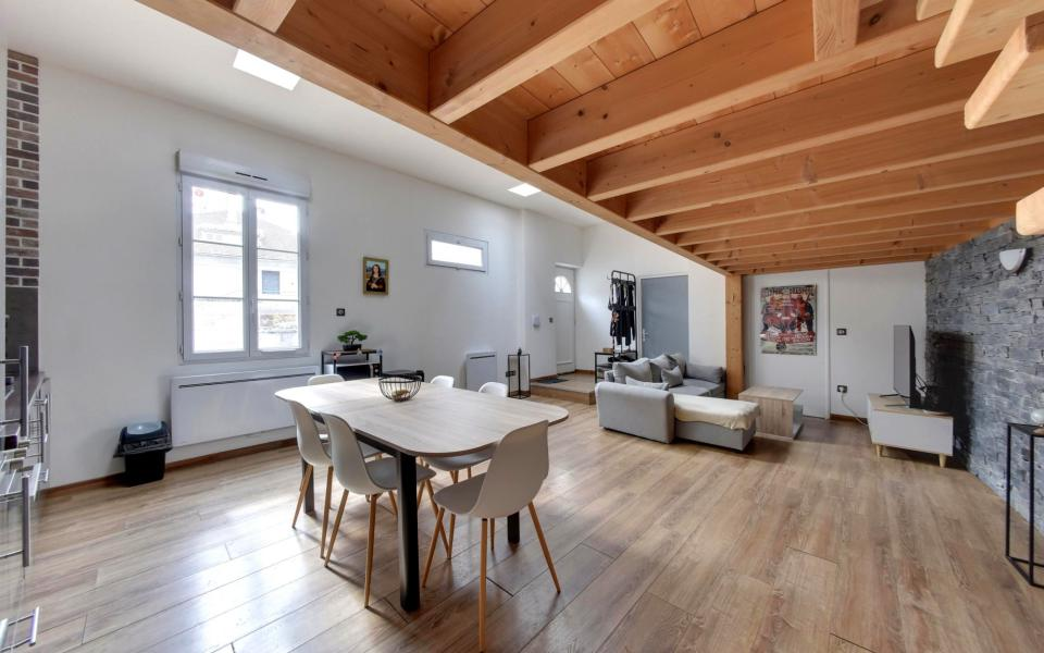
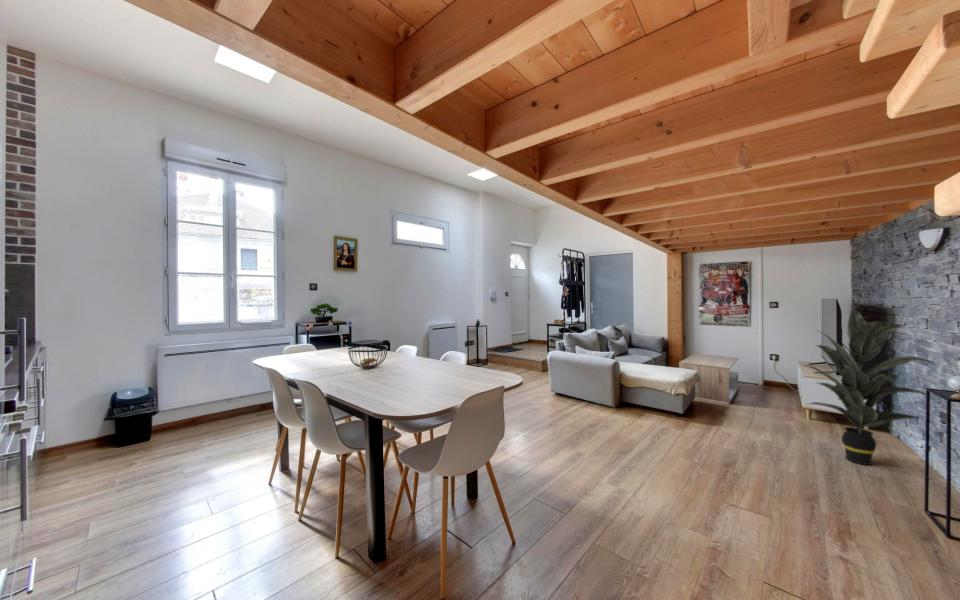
+ indoor plant [802,310,943,466]
